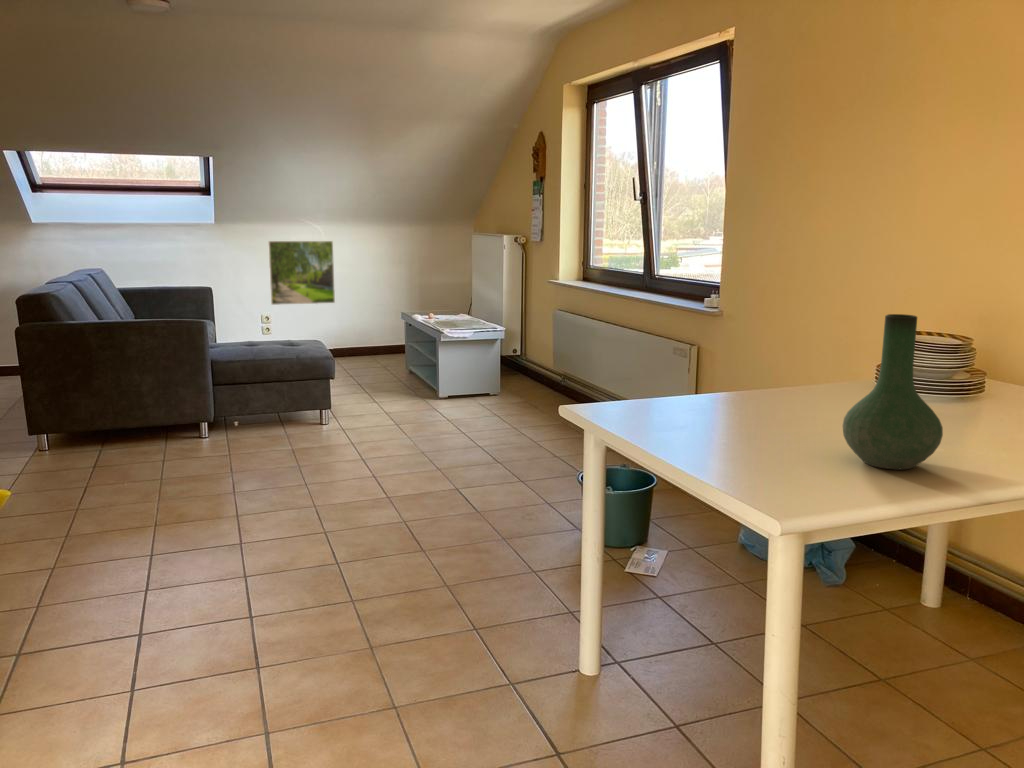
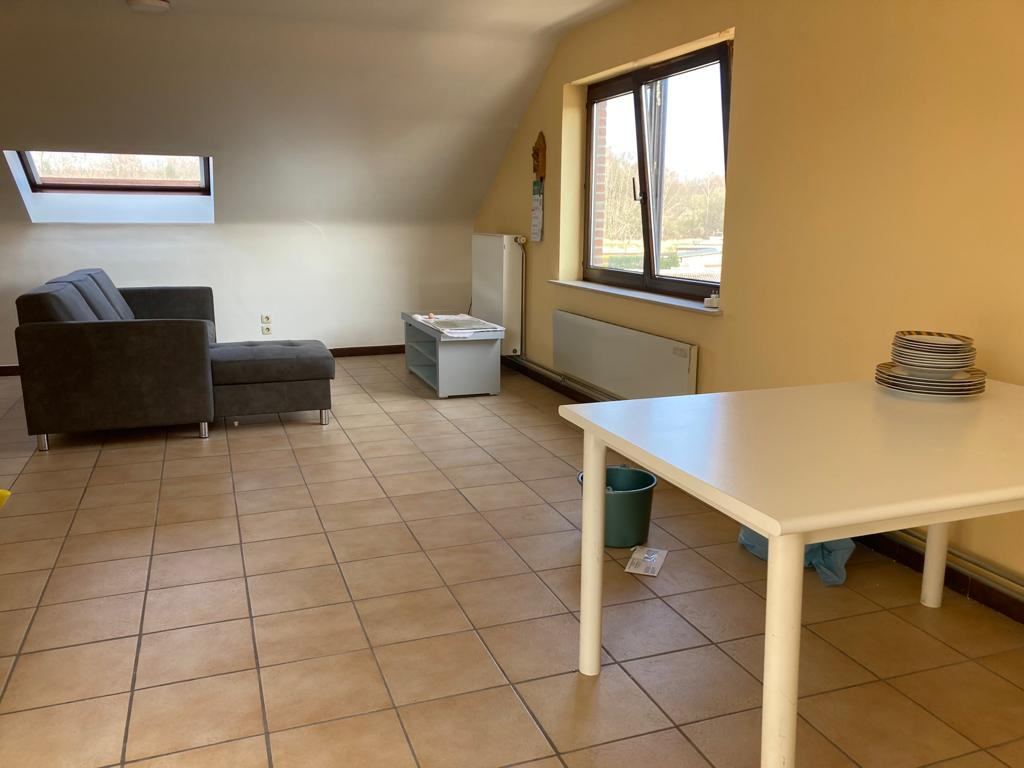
- vase [842,313,944,470]
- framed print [267,240,336,306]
